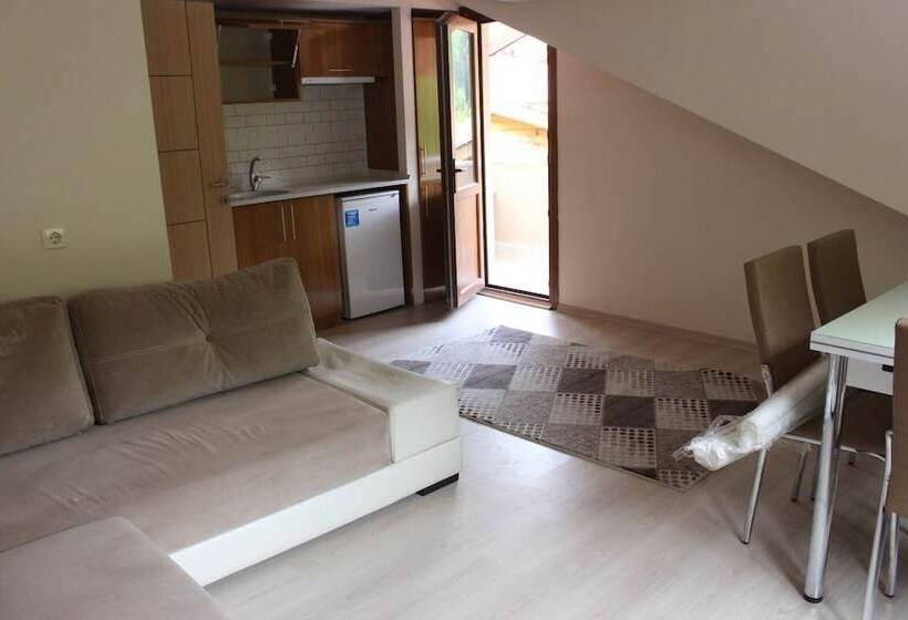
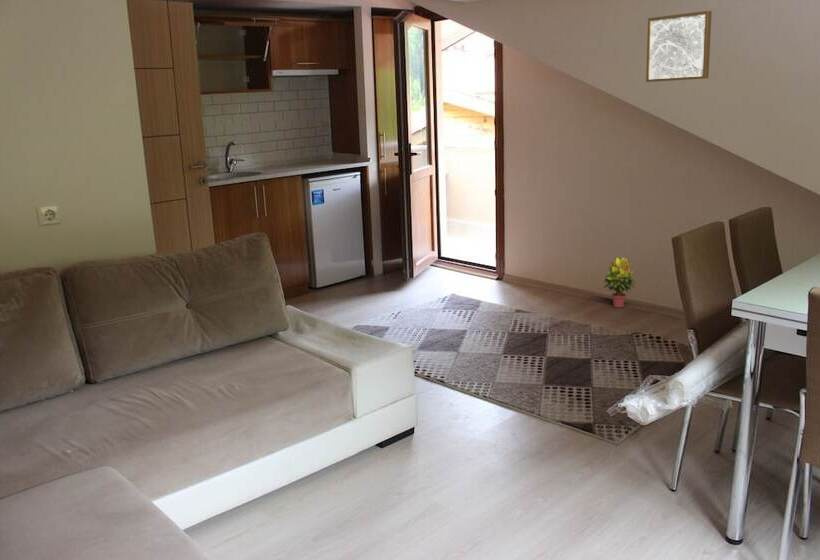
+ wall art [645,10,713,83]
+ potted plant [602,256,636,309]
